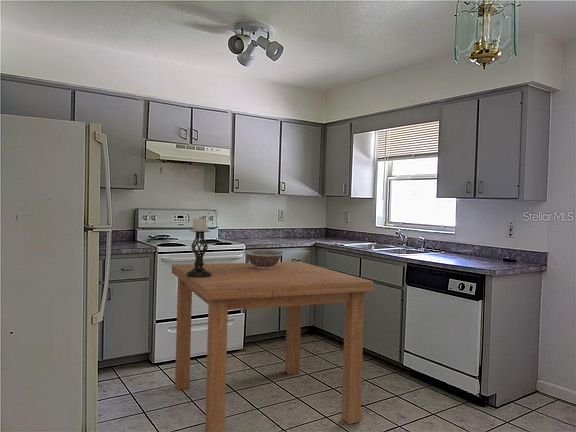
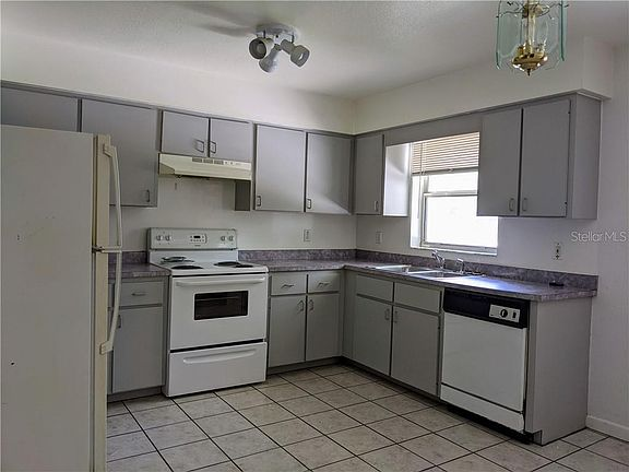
- decorative bowl [243,248,285,269]
- candle holder [186,216,211,278]
- dining table [171,261,375,432]
